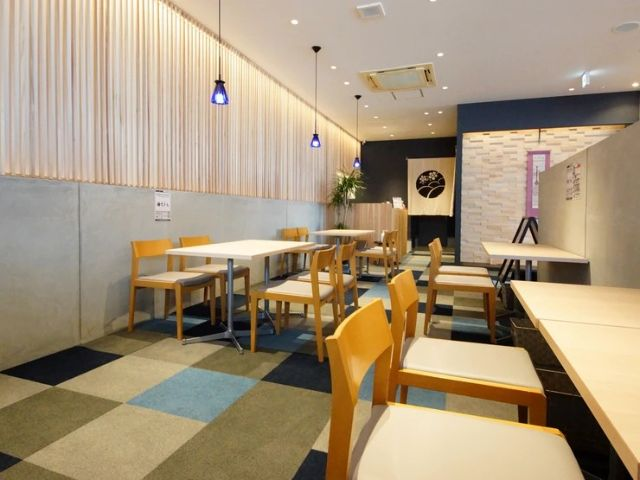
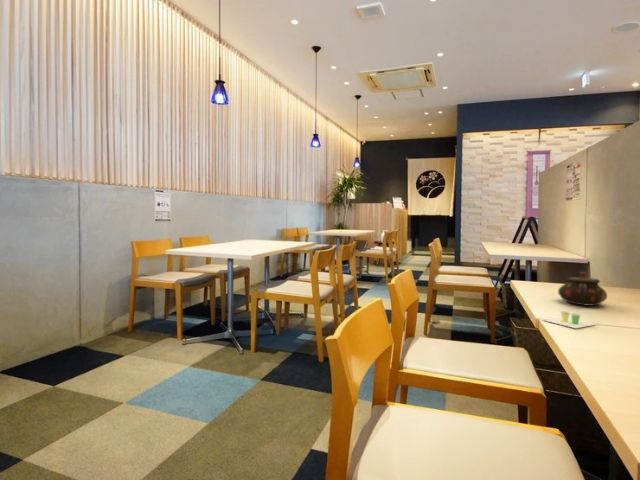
+ teapot [557,271,608,307]
+ cup [543,310,597,329]
